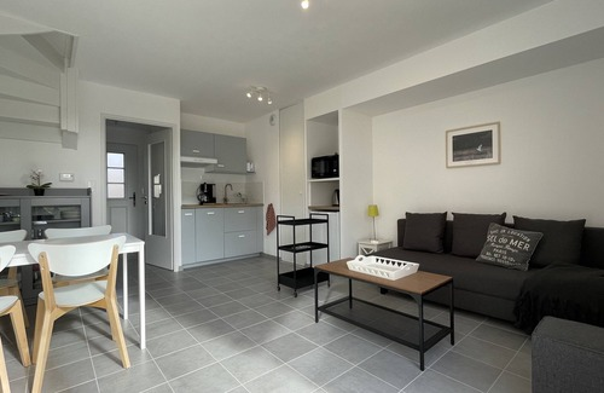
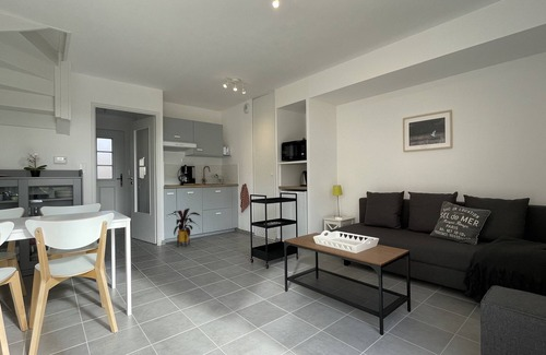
+ house plant [167,208,201,248]
